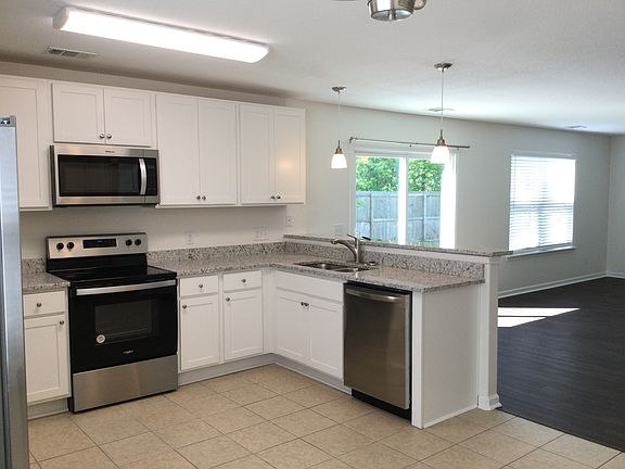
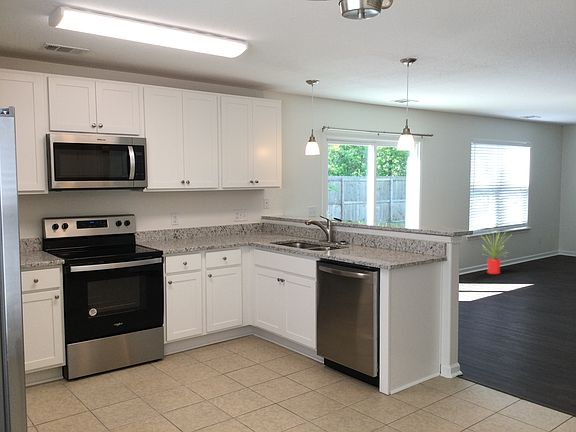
+ house plant [477,229,511,275]
